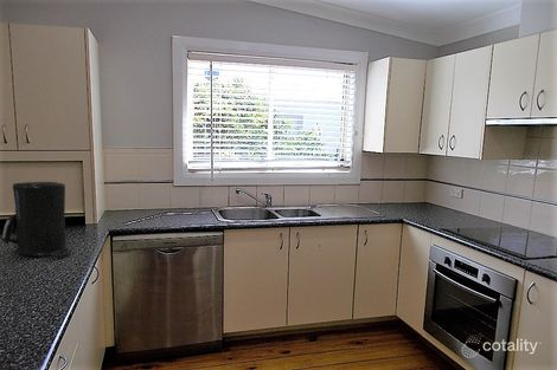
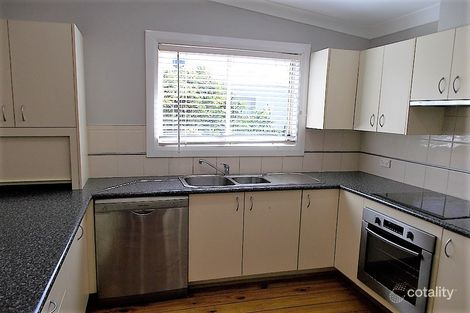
- coffee maker [1,181,72,260]
